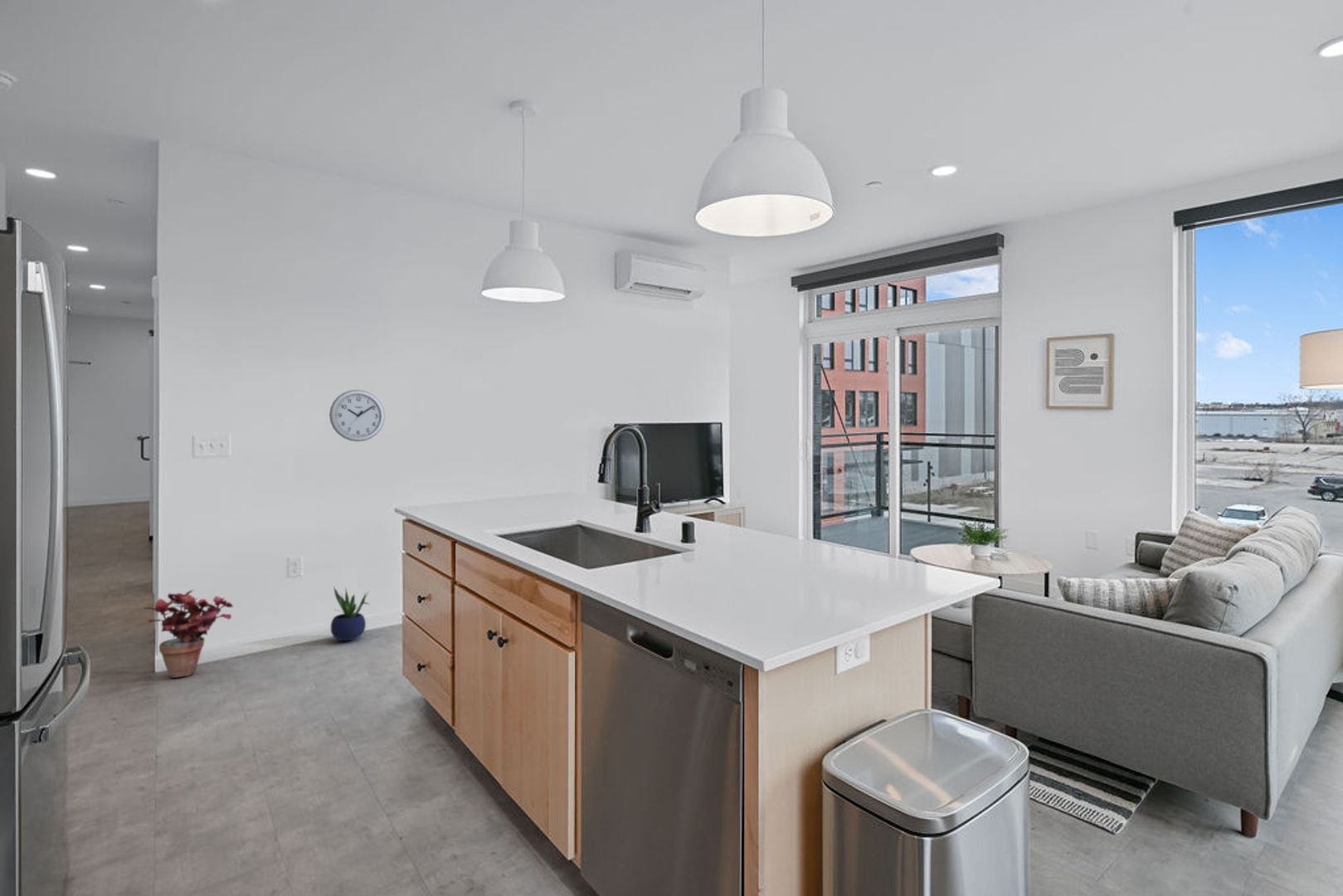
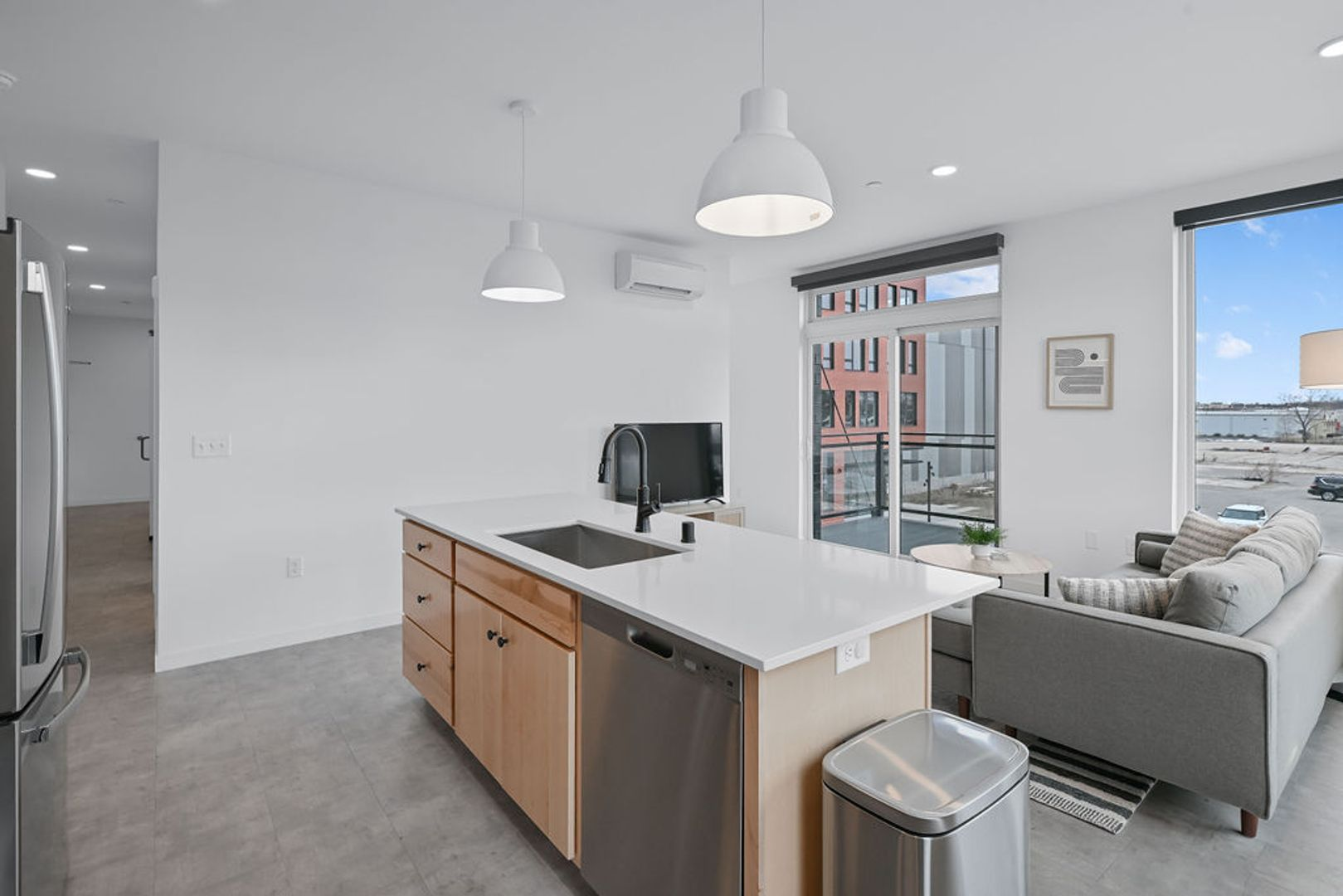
- wall clock [328,389,386,442]
- potted plant [143,589,234,679]
- potted plant [330,585,370,641]
